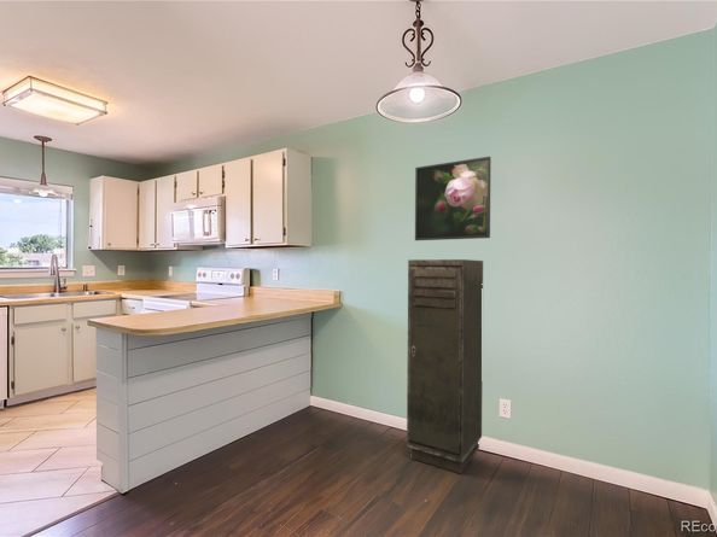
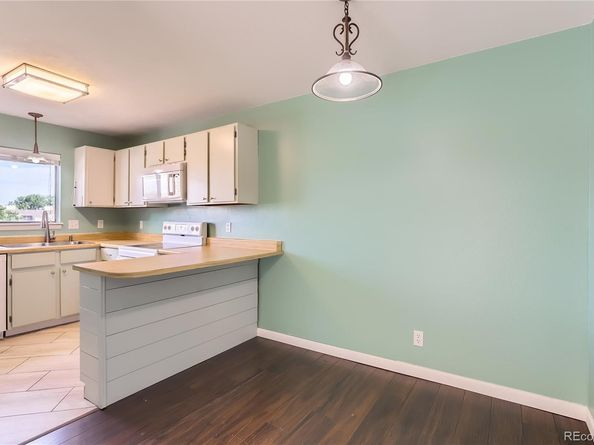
- storage cabinet [406,258,484,474]
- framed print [414,156,492,241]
